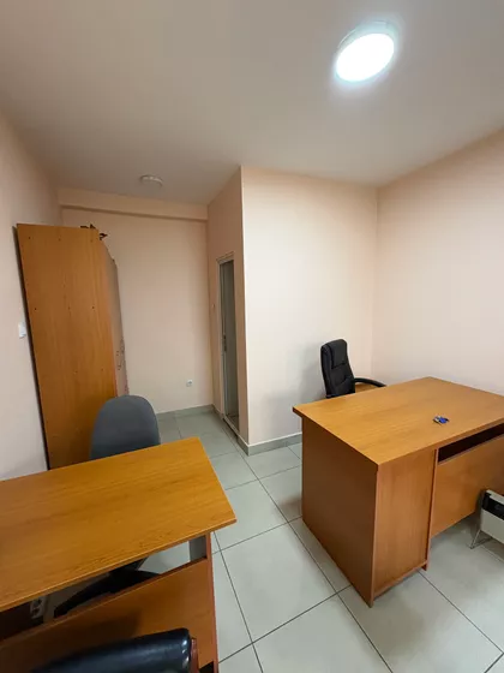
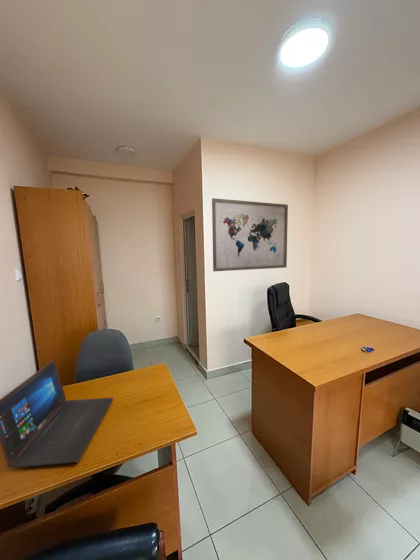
+ laptop [0,359,114,469]
+ wall art [211,197,289,272]
